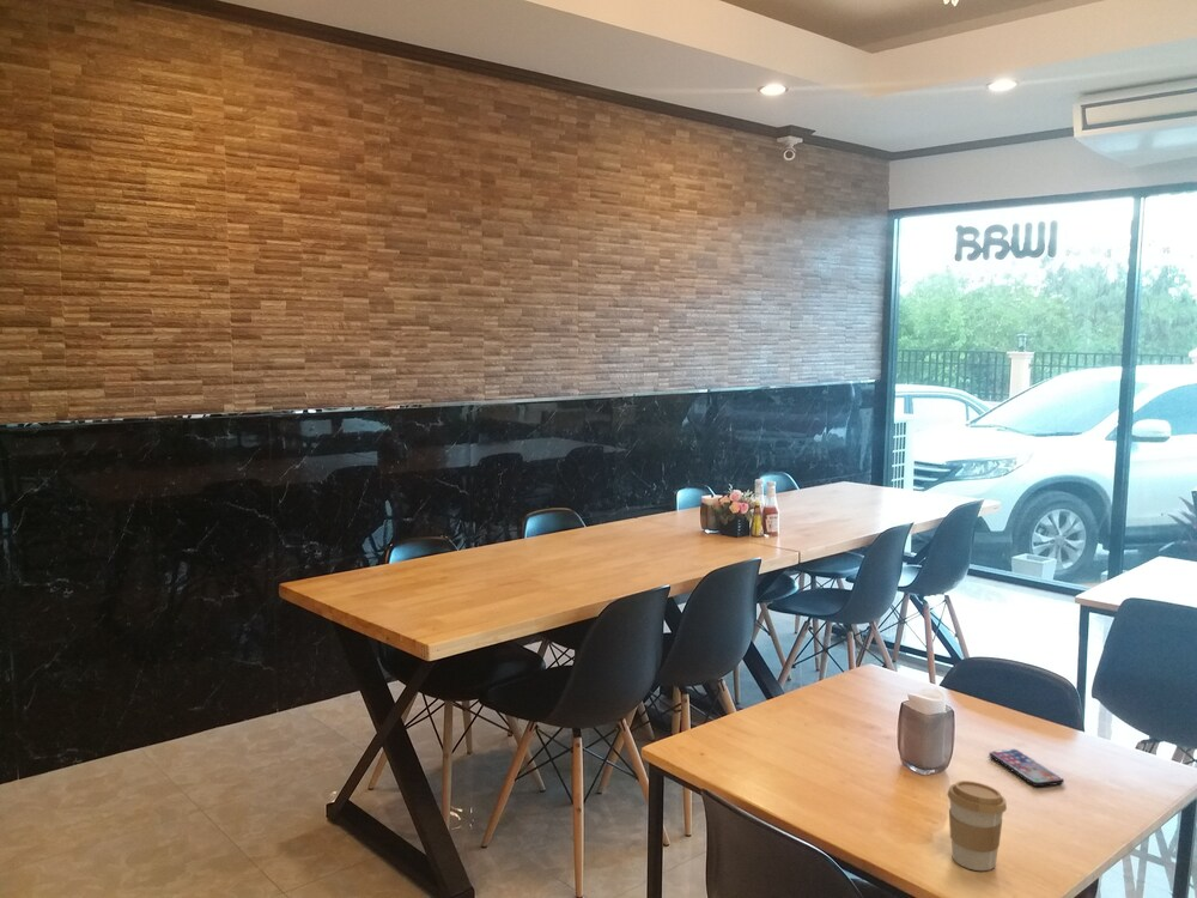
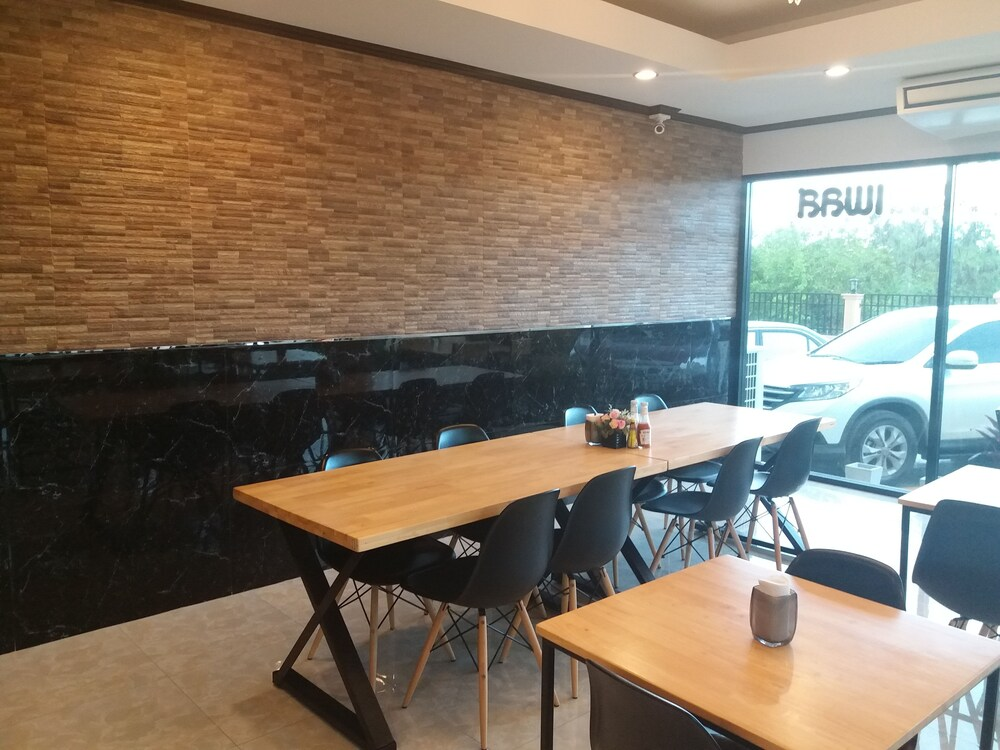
- smartphone [988,748,1065,788]
- coffee cup [947,779,1008,872]
